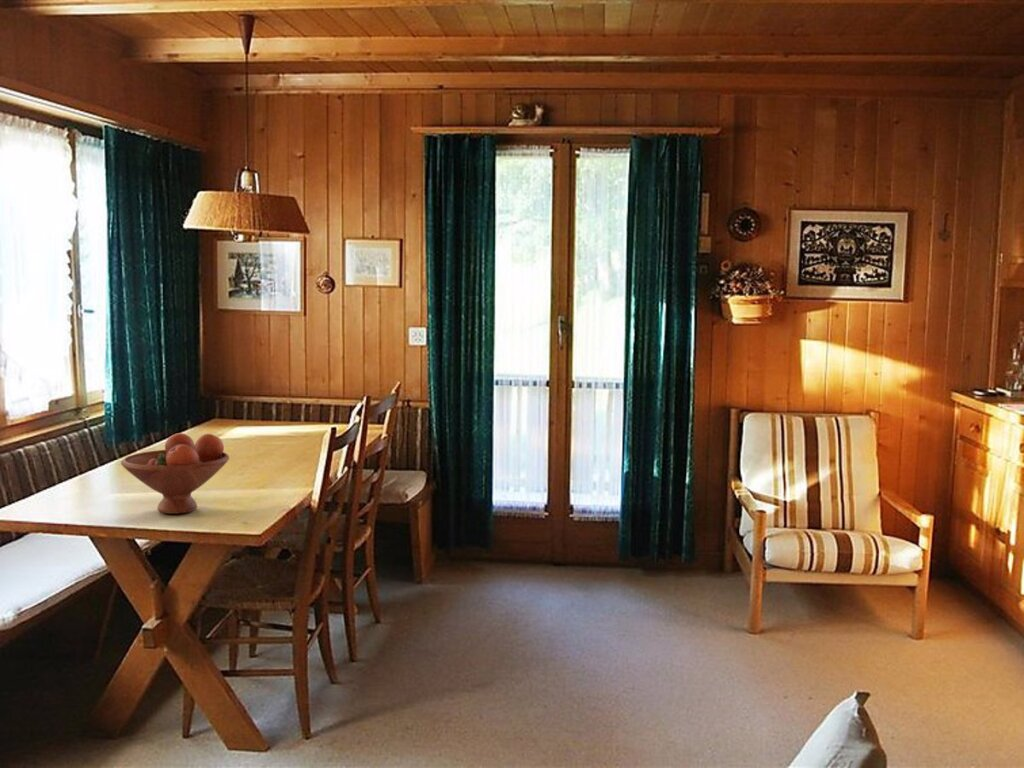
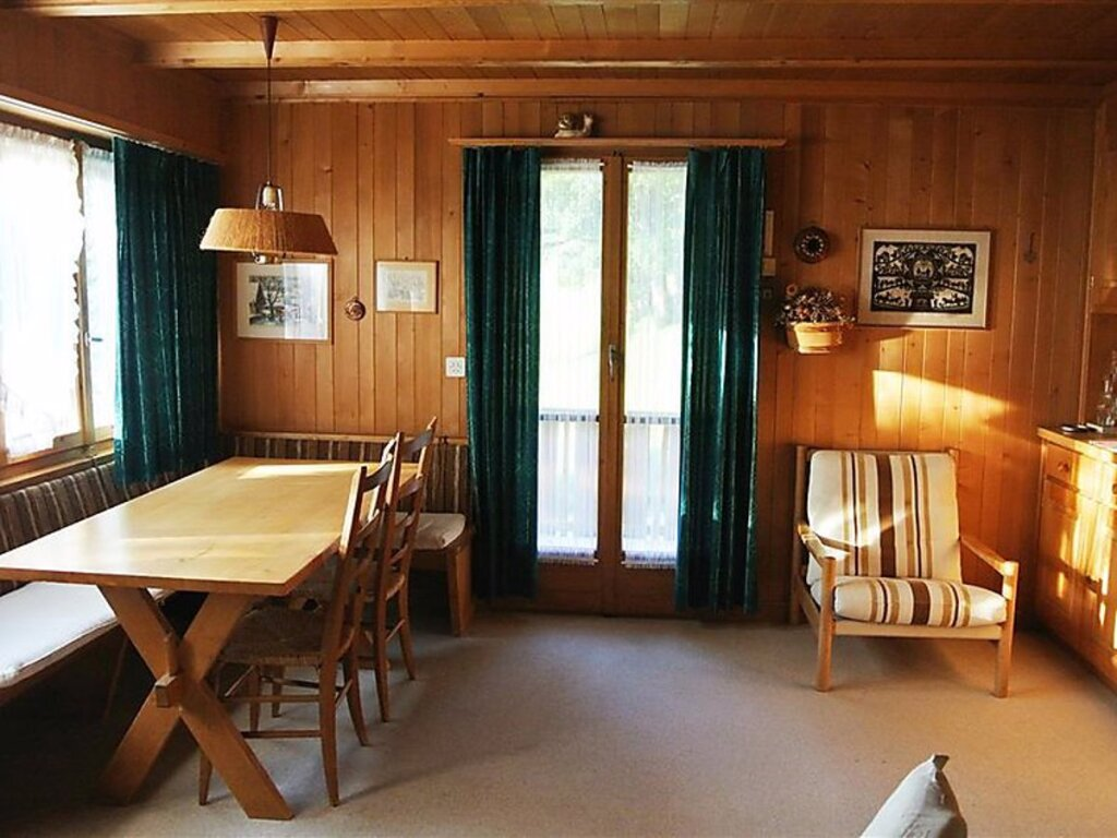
- fruit bowl [120,432,230,515]
